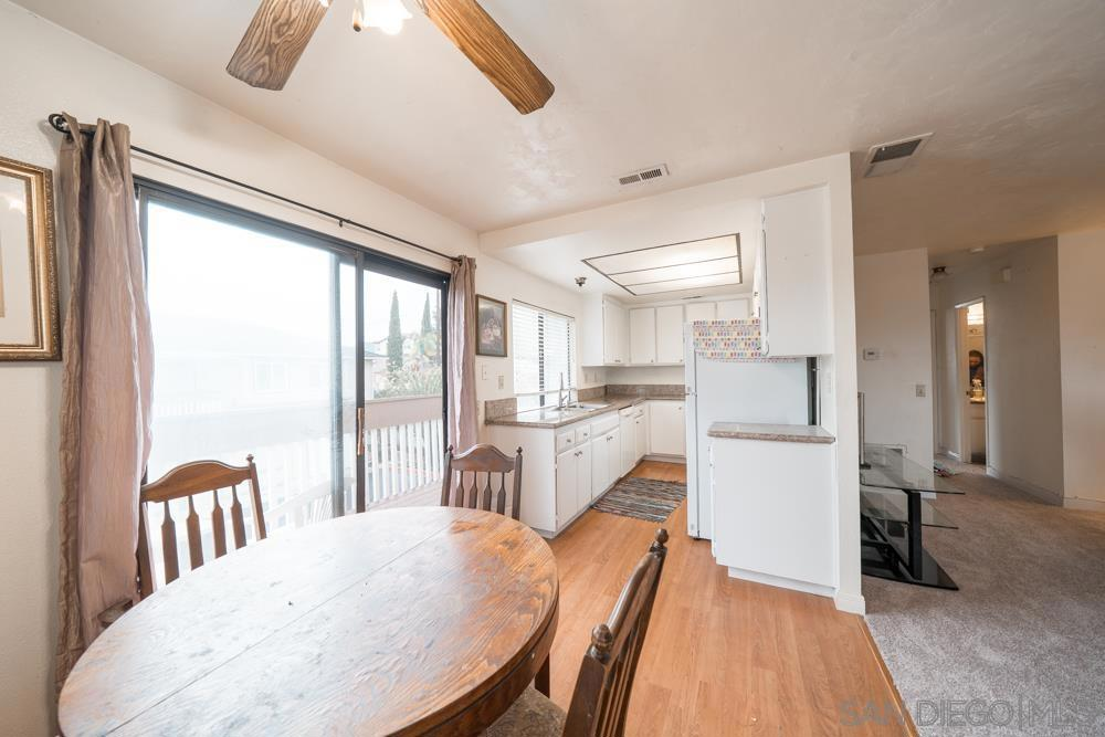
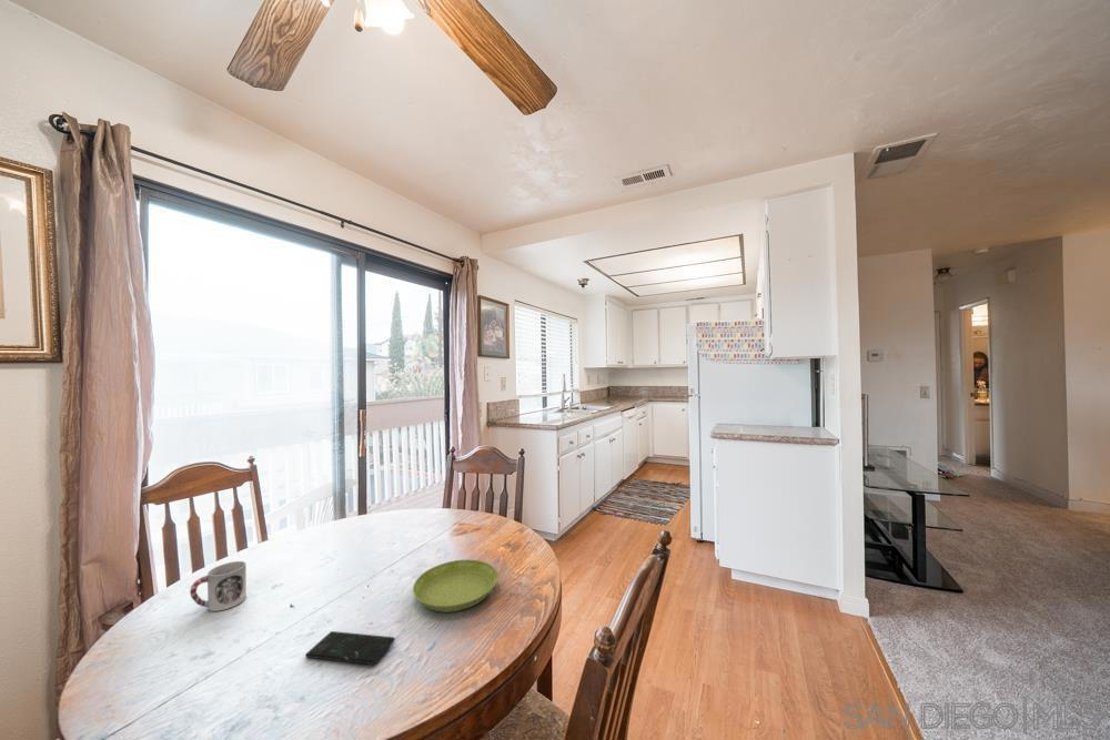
+ saucer [412,558,500,614]
+ cup [189,560,248,612]
+ smartphone [304,630,396,666]
